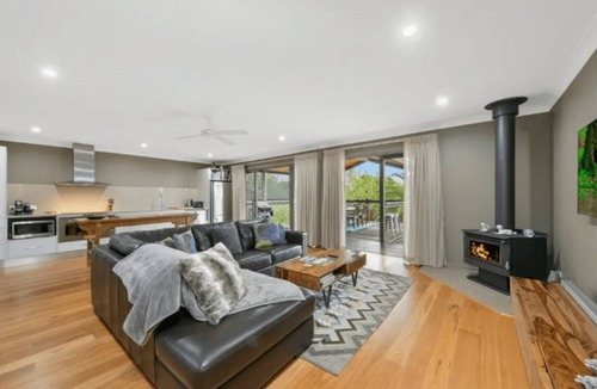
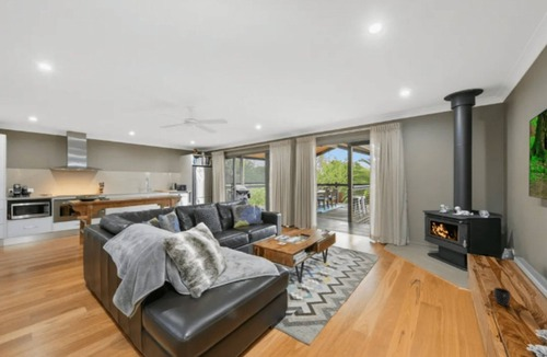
+ mug [492,287,512,307]
